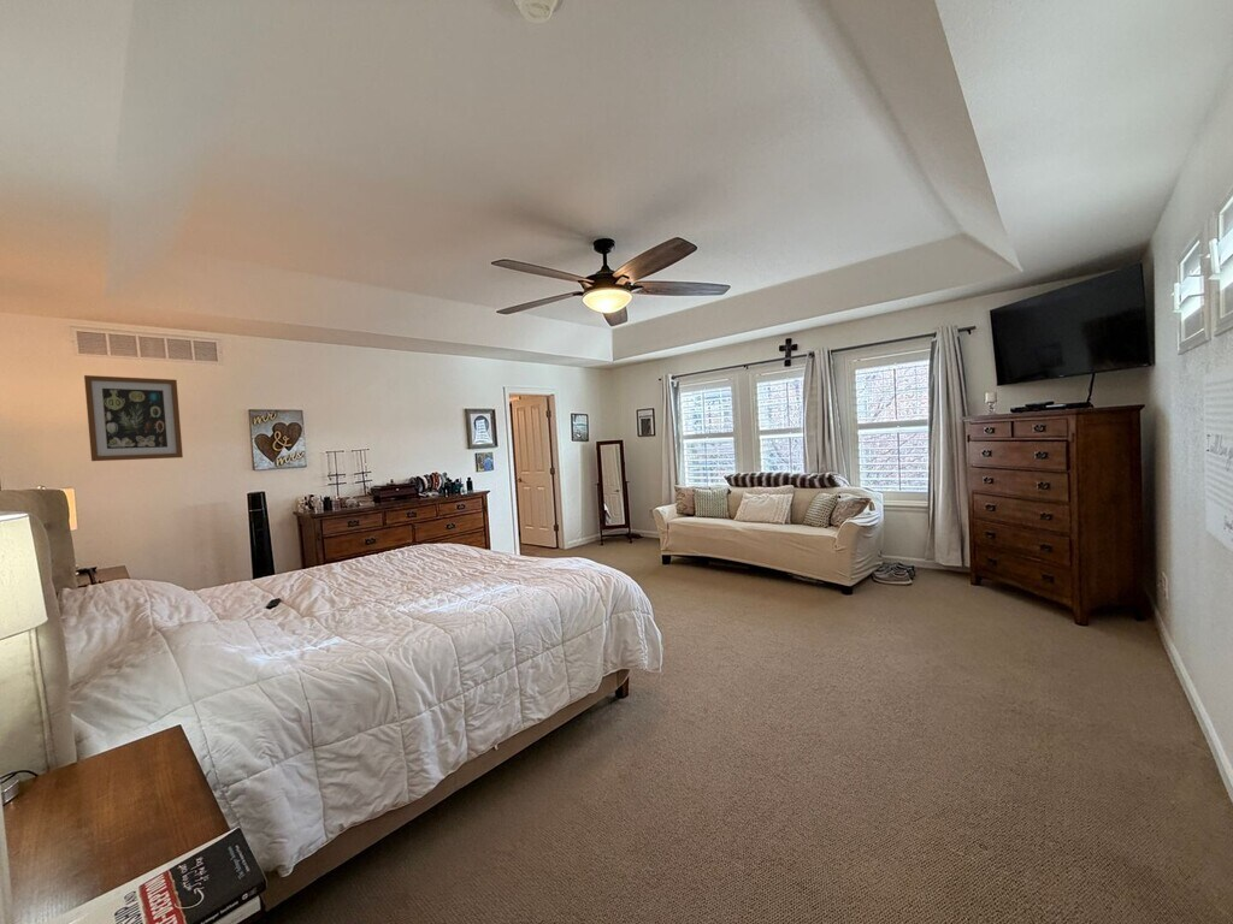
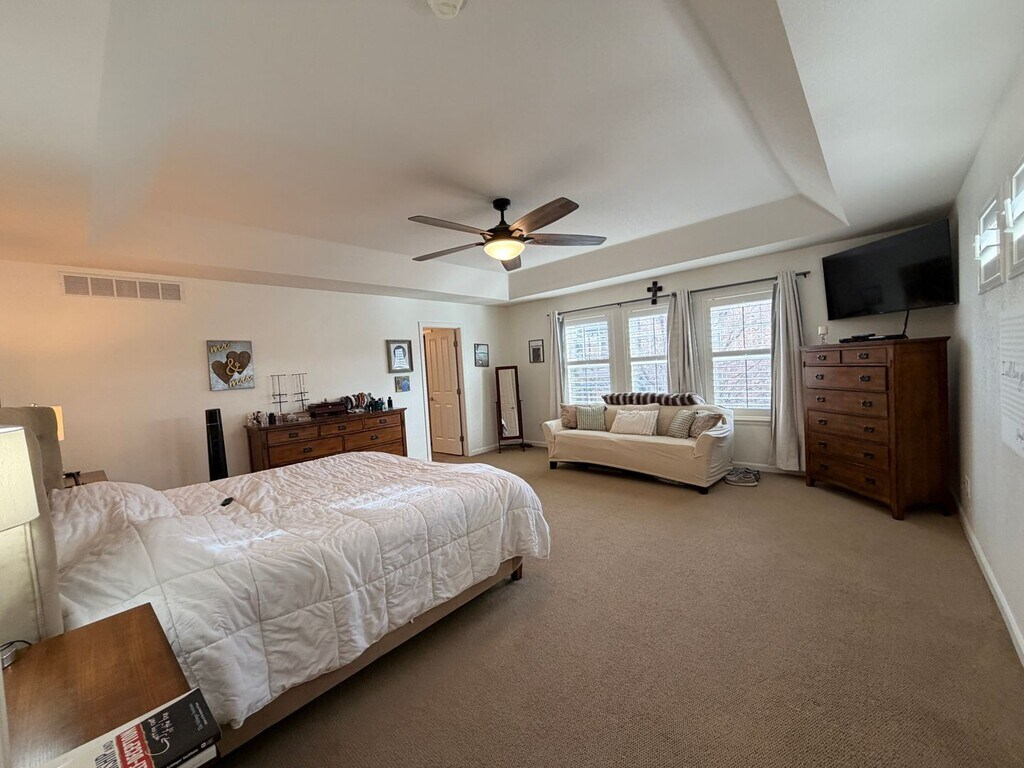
- wall art [83,374,184,462]
